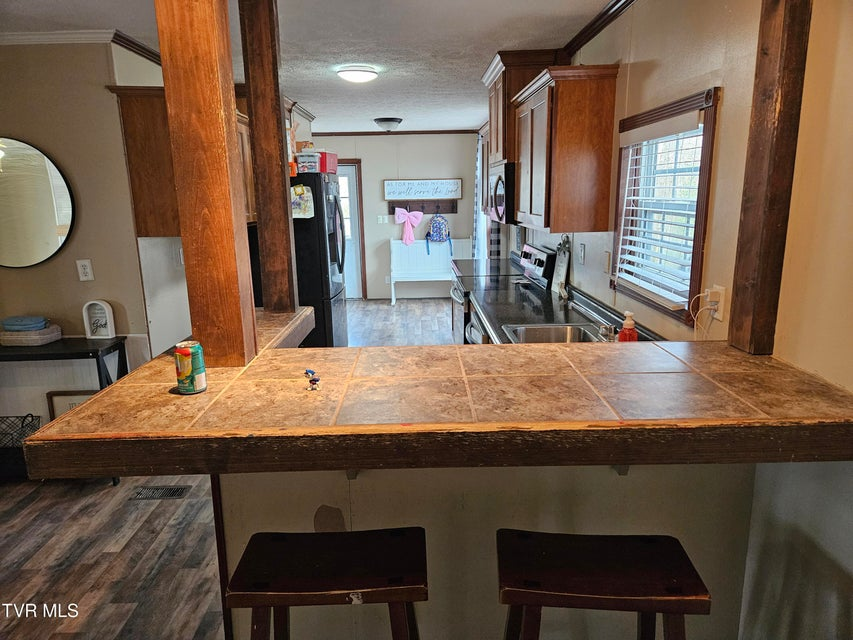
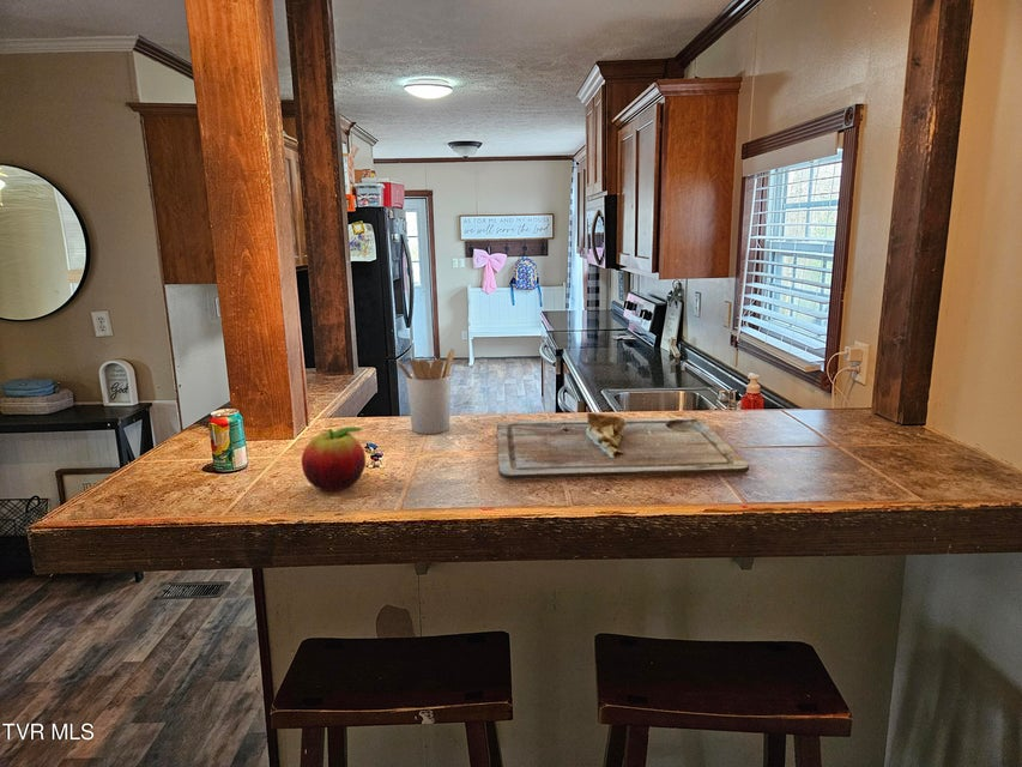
+ cutting board [496,412,750,481]
+ fruit [301,425,367,491]
+ utensil holder [395,348,455,435]
